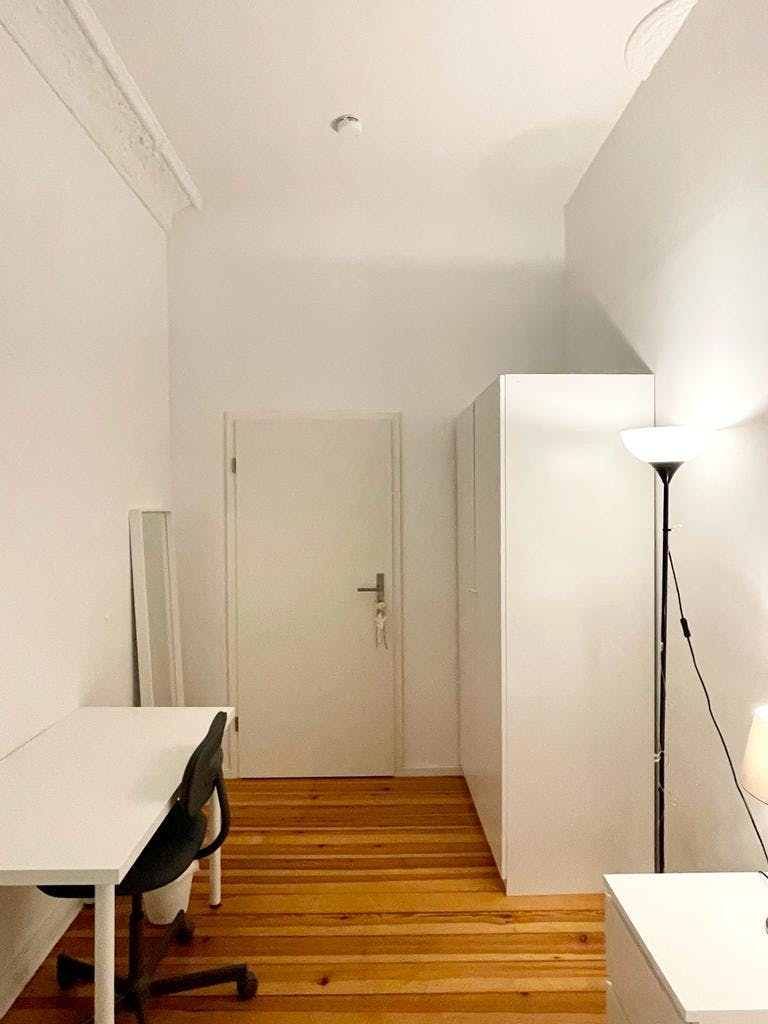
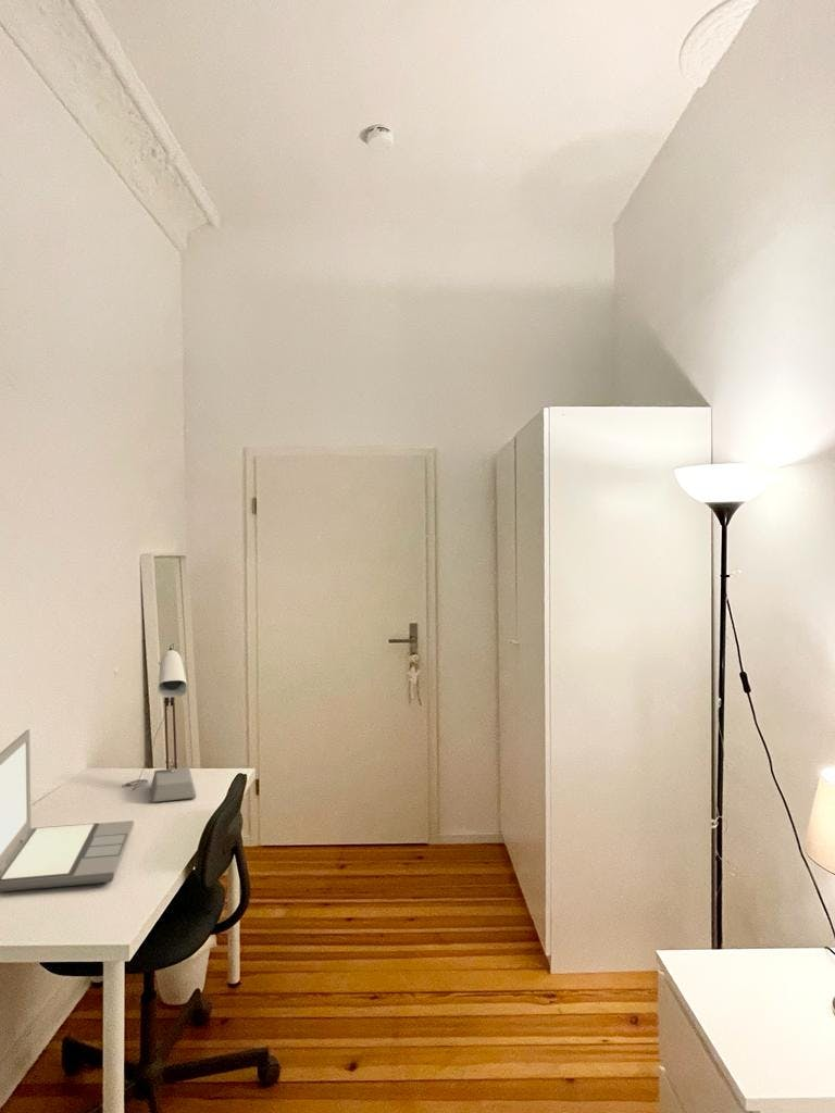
+ laptop [0,728,135,893]
+ desk lamp [121,642,197,803]
